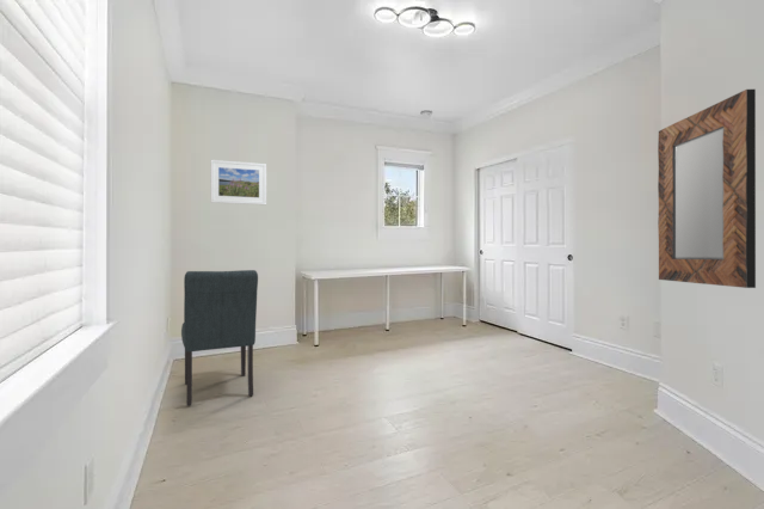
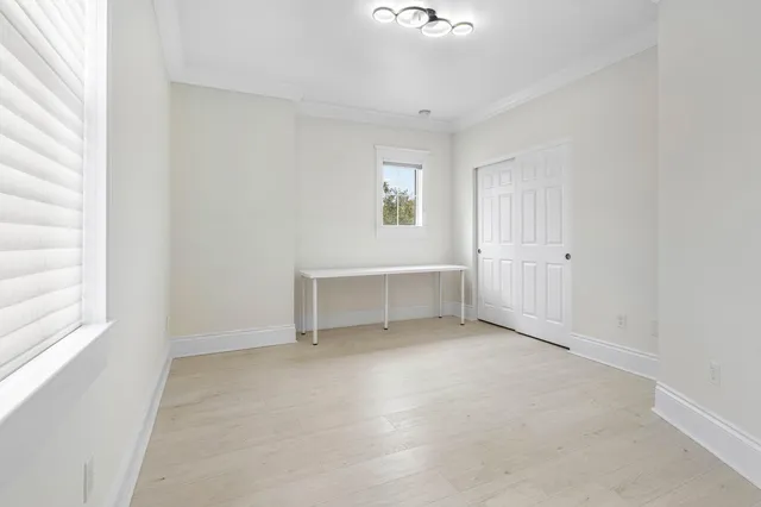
- home mirror [657,88,757,289]
- chair [180,269,259,407]
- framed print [210,159,267,206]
